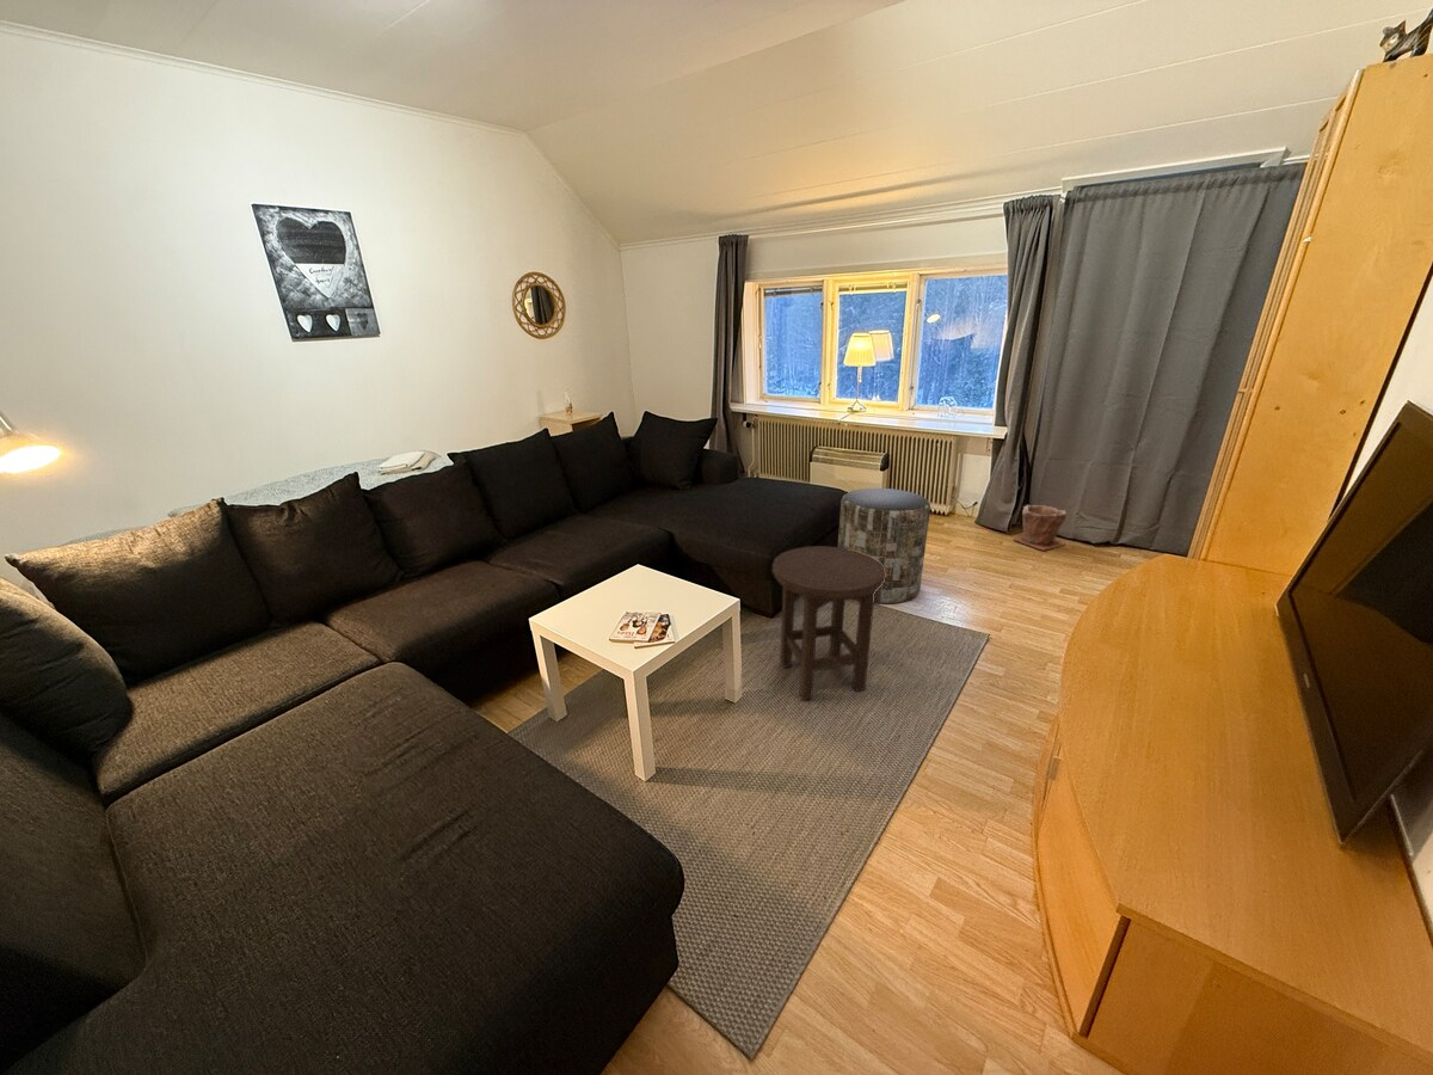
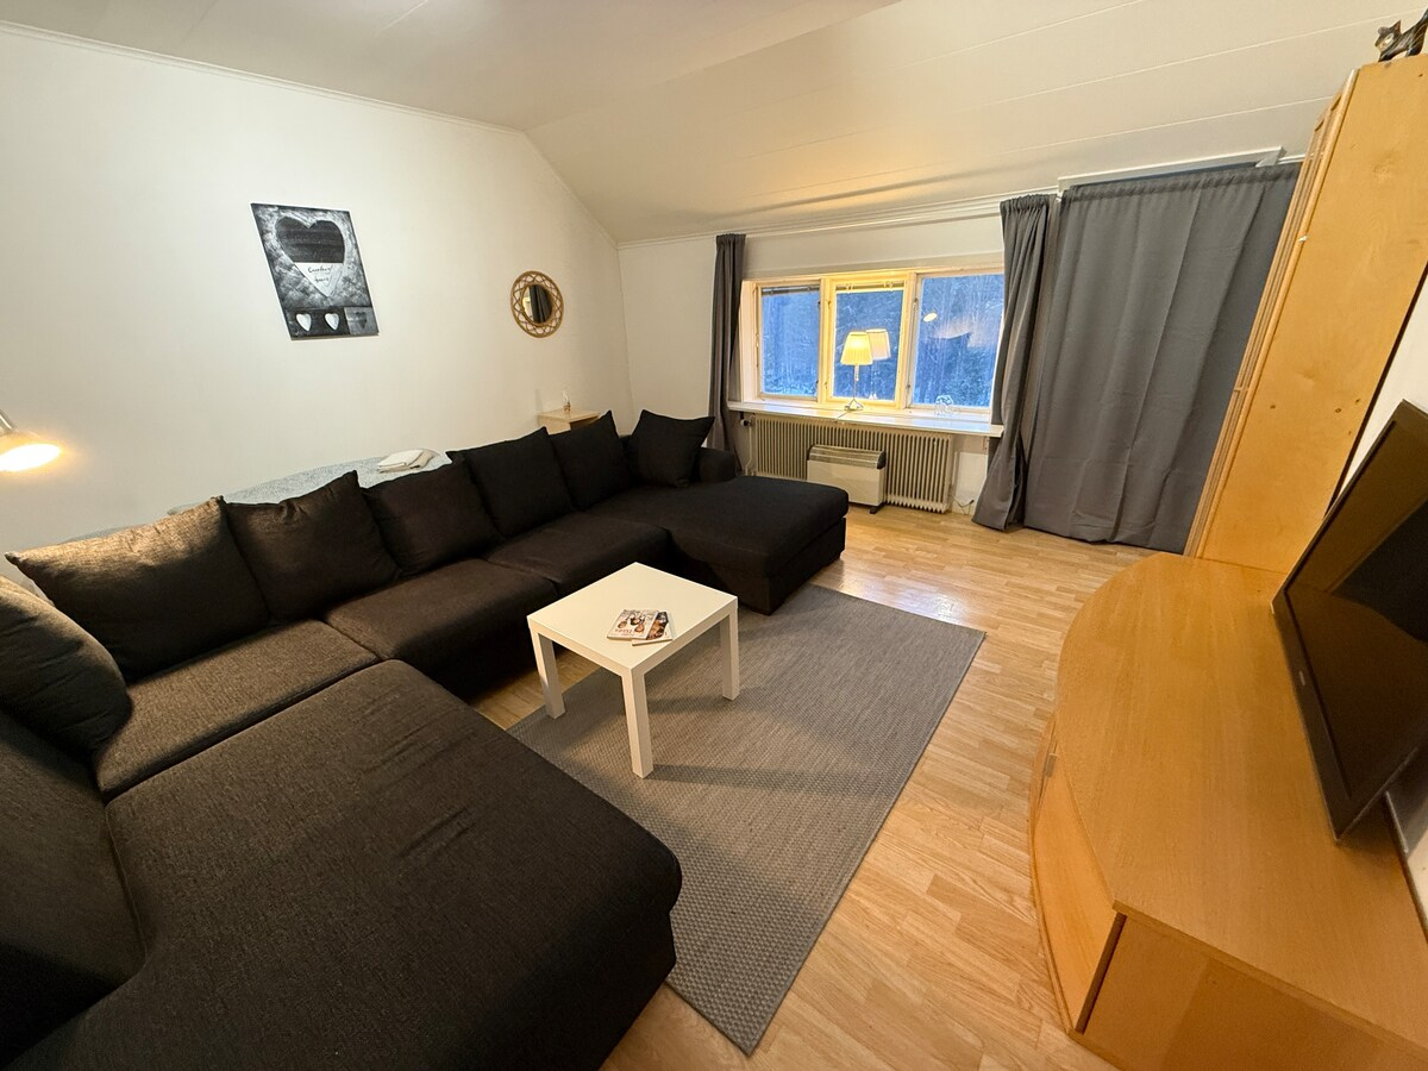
- stool [771,545,886,701]
- plant pot [1011,504,1068,552]
- side table [837,487,931,604]
